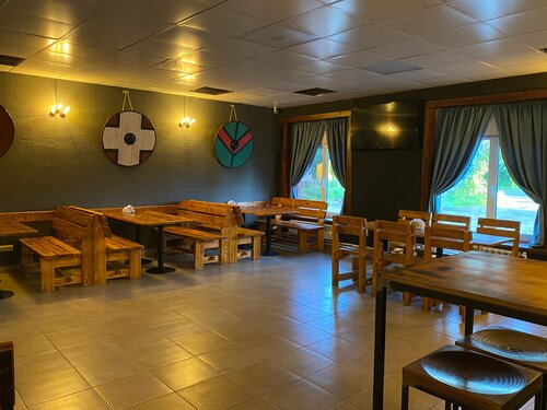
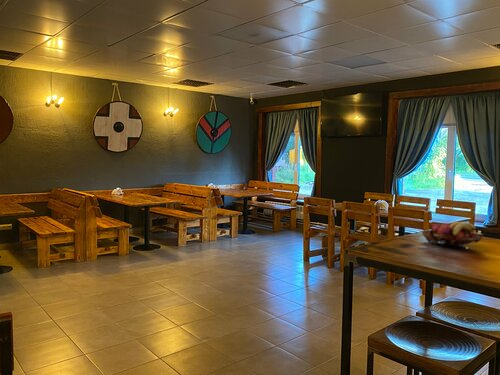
+ fruit basket [421,221,484,249]
